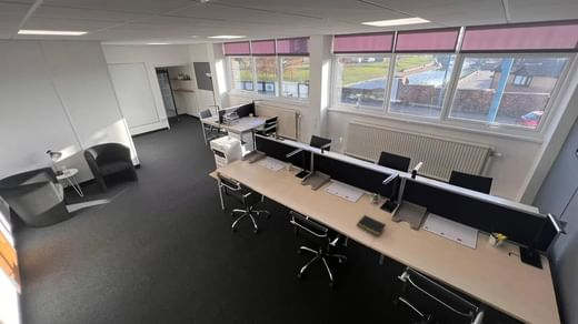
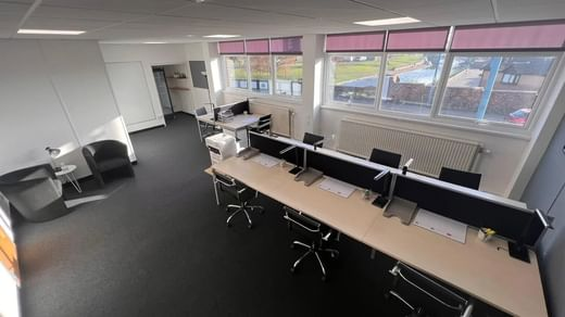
- notepad [356,214,387,236]
